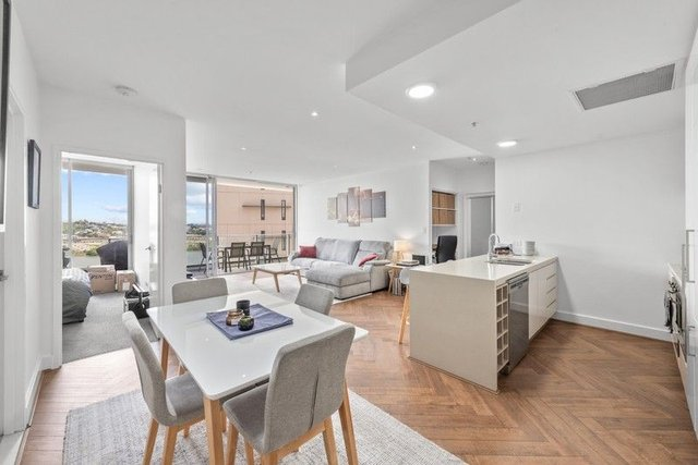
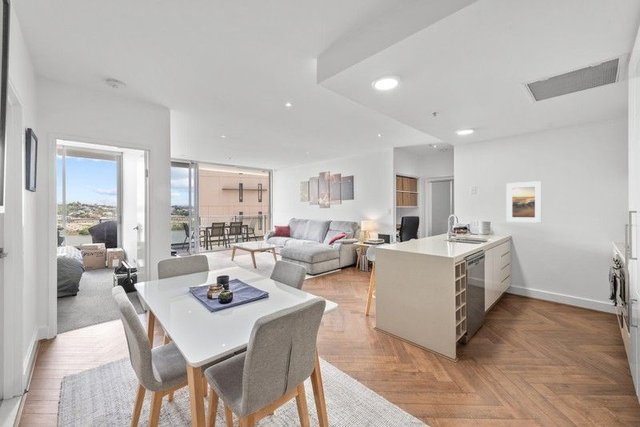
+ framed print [506,180,542,224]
